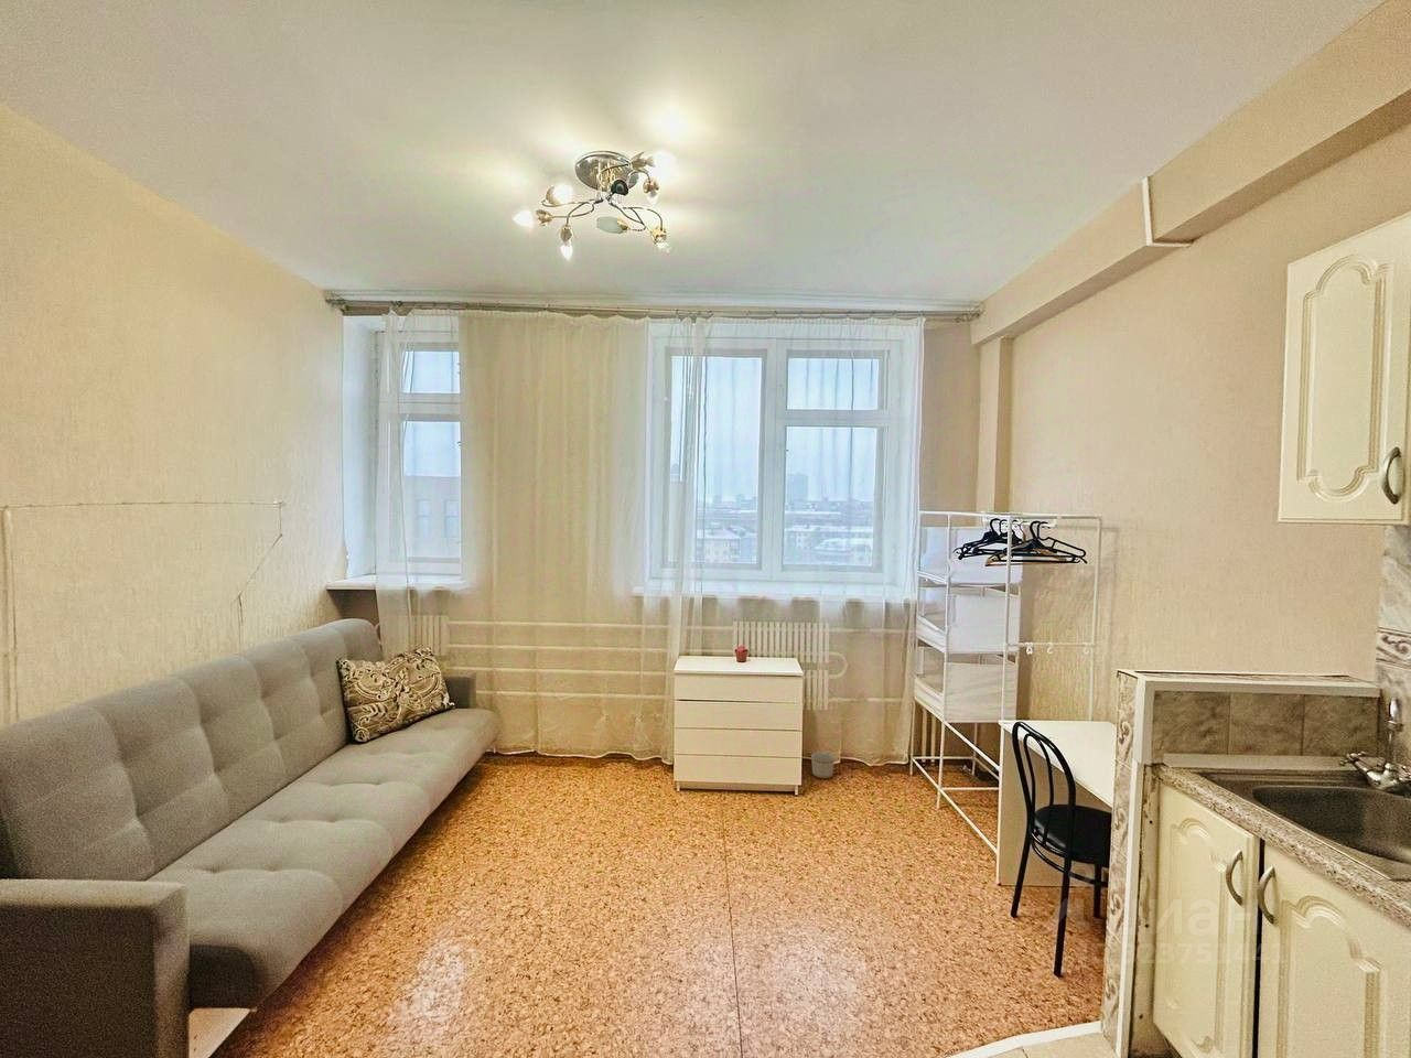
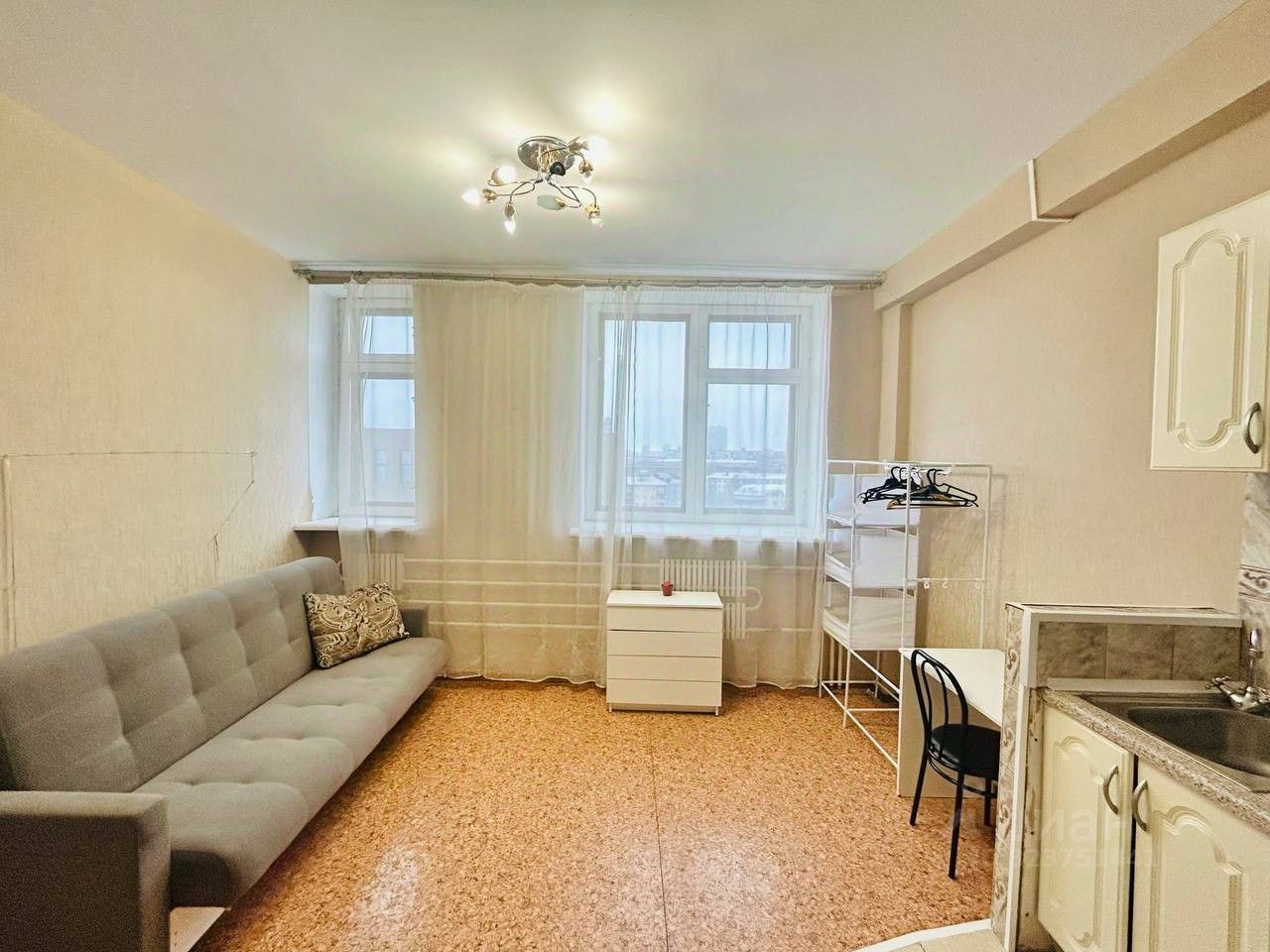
- planter [810,751,835,779]
